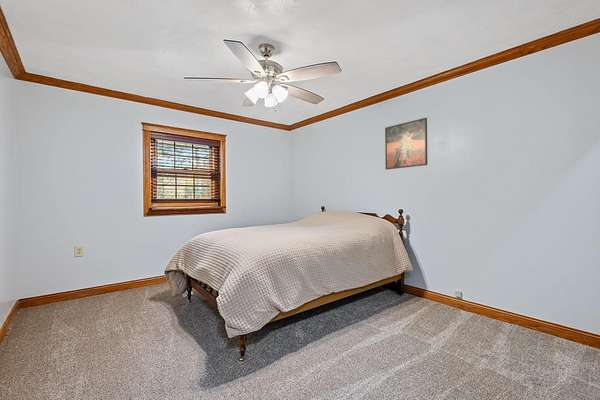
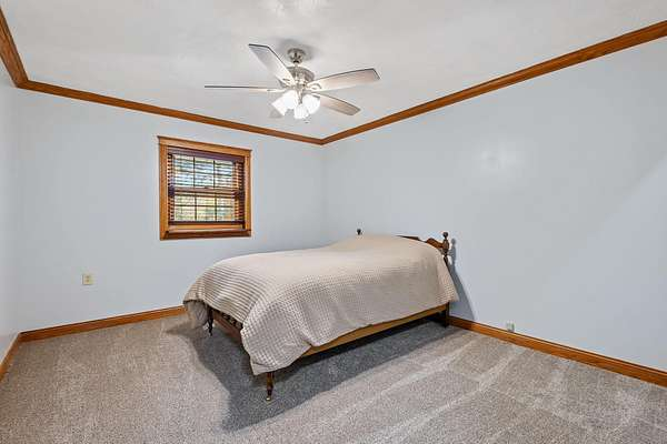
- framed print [384,117,428,170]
